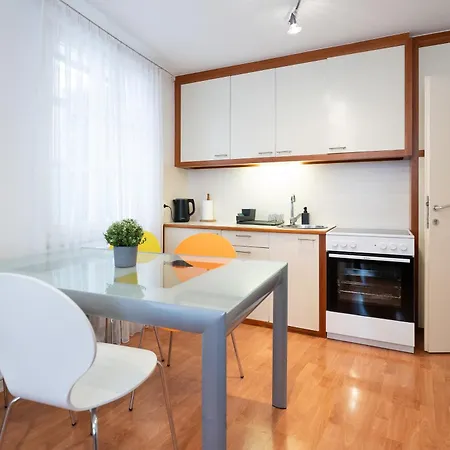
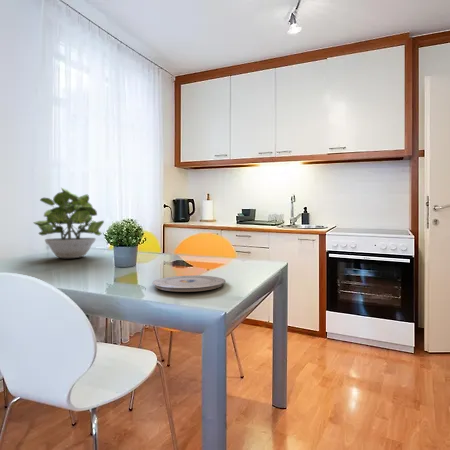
+ potted plant [32,187,105,259]
+ plate [151,275,227,293]
